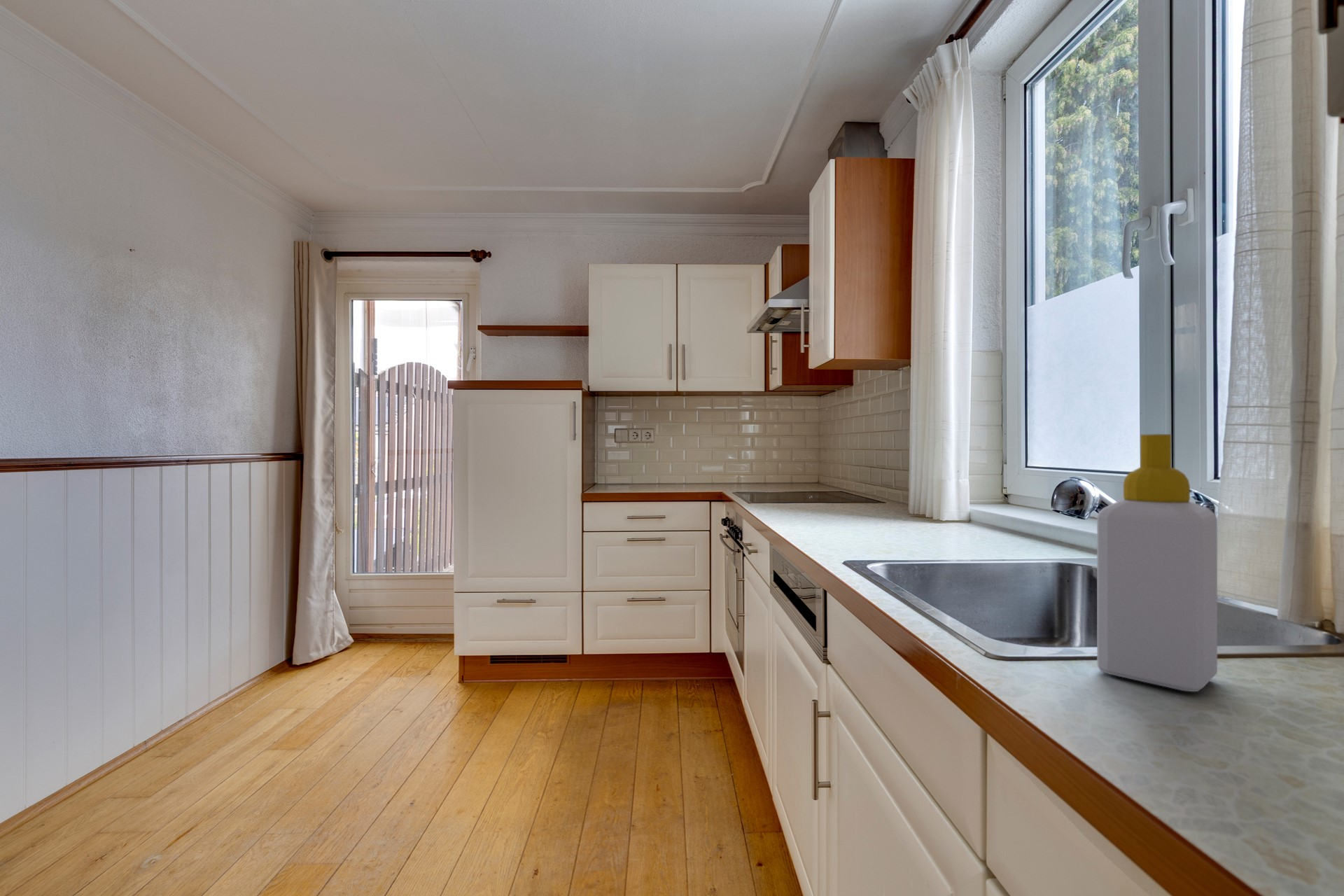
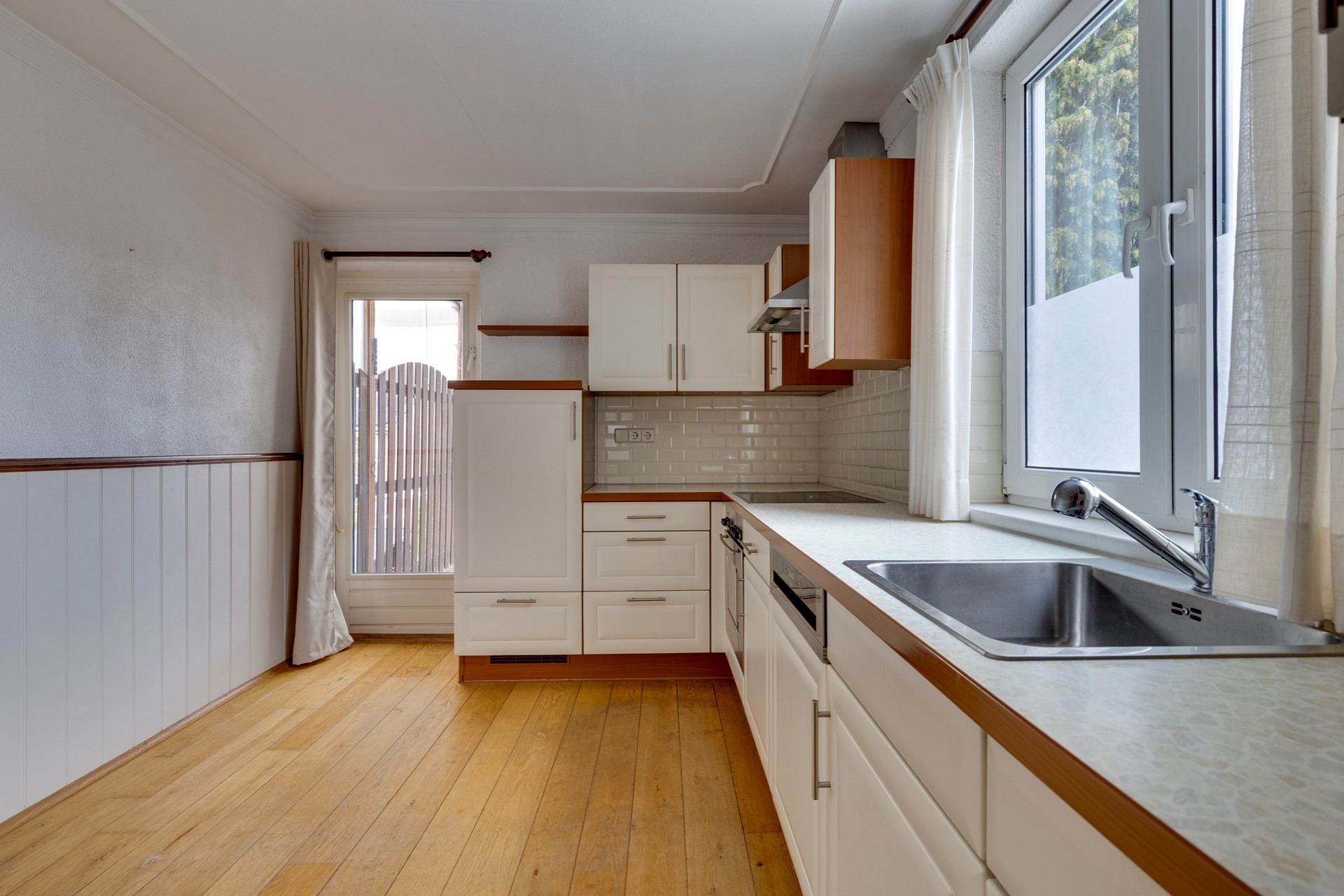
- soap bottle [1096,433,1218,692]
